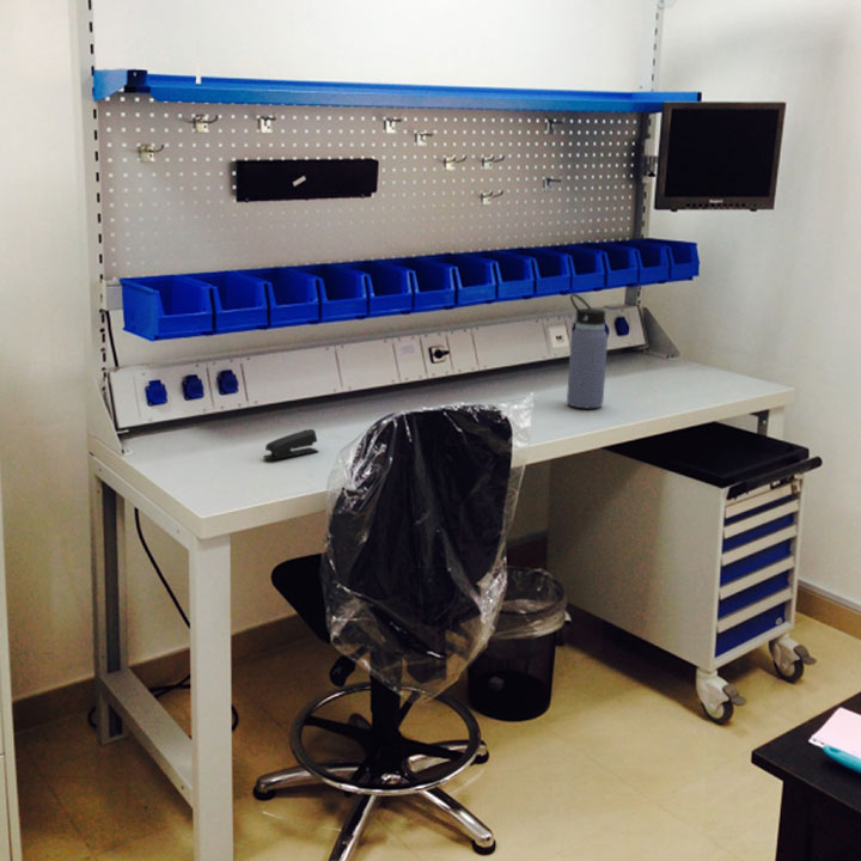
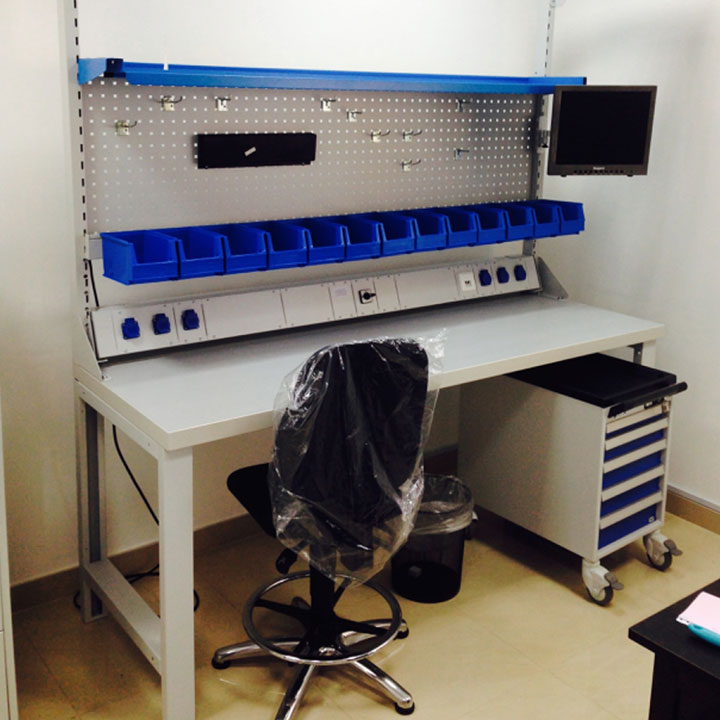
- water bottle [566,292,609,409]
- stapler [262,428,319,460]
